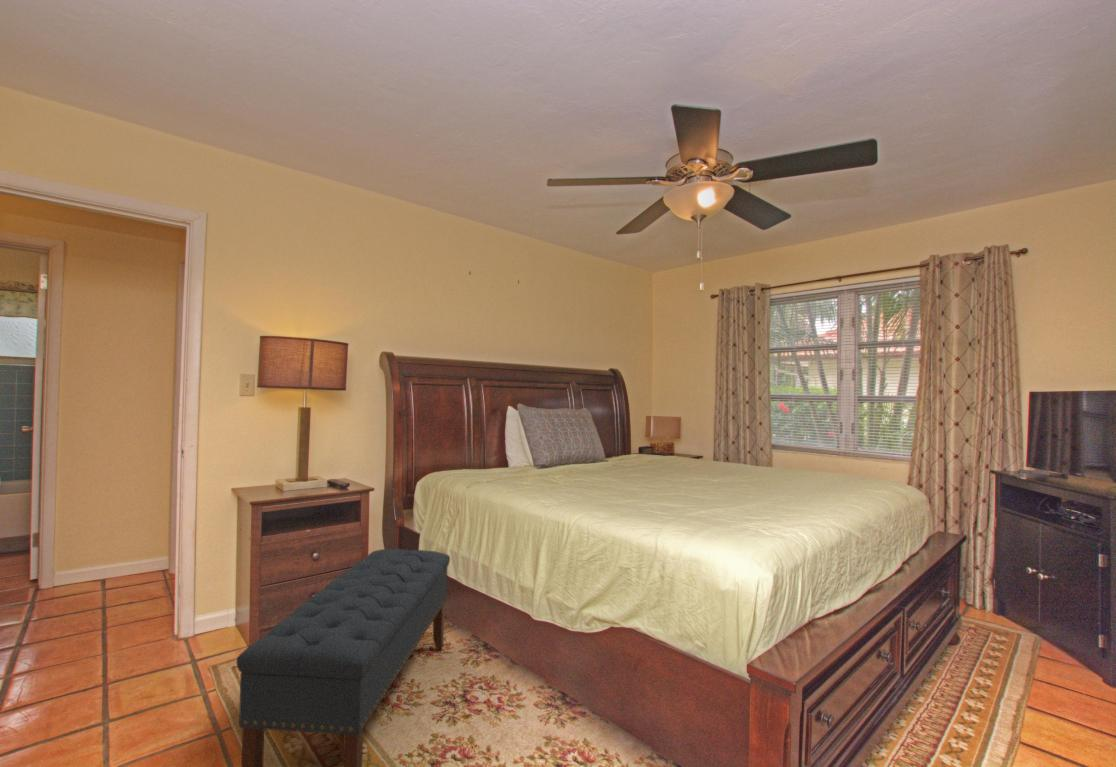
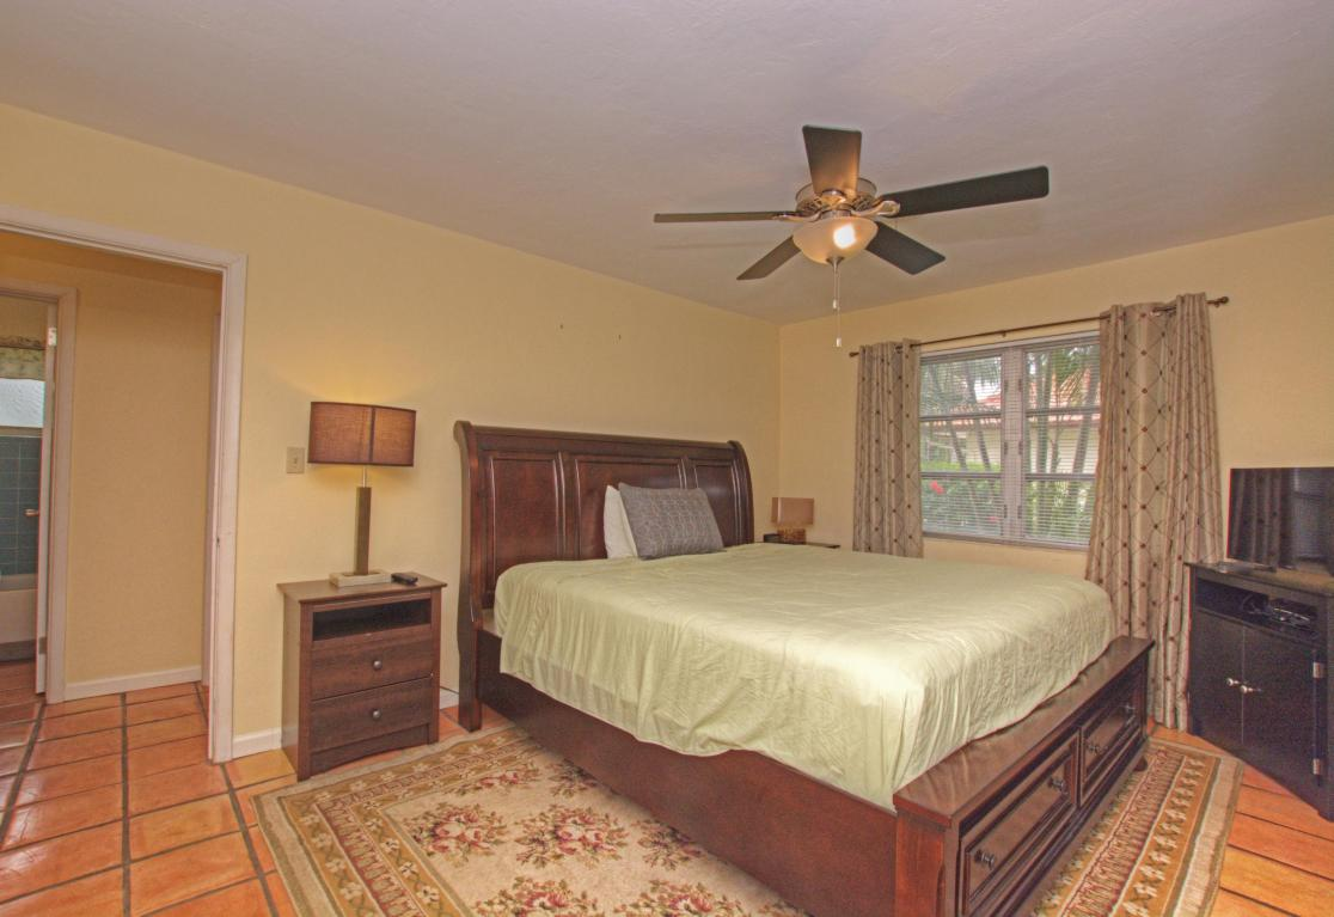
- bench [236,548,451,767]
